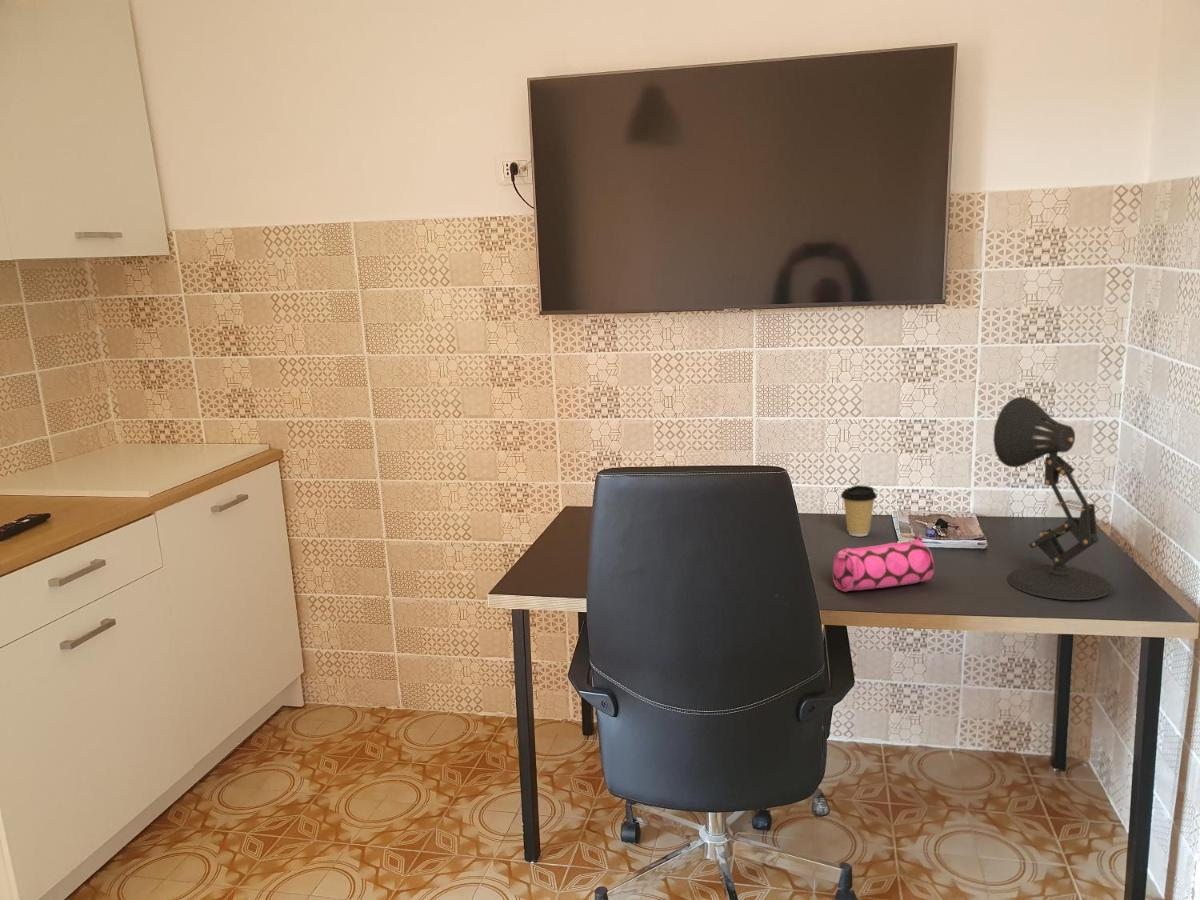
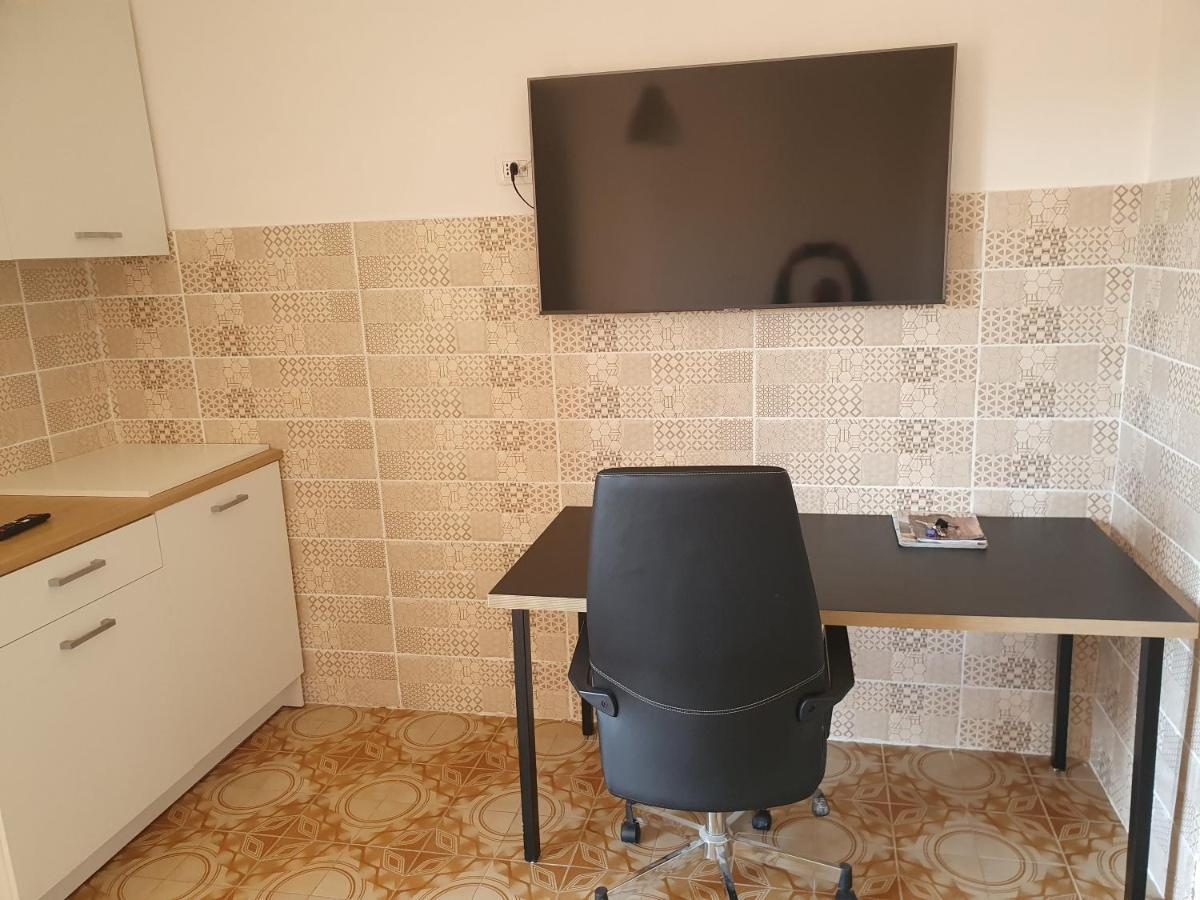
- coffee cup [840,484,878,537]
- pencil case [832,535,935,593]
- desk lamp [992,396,1113,601]
